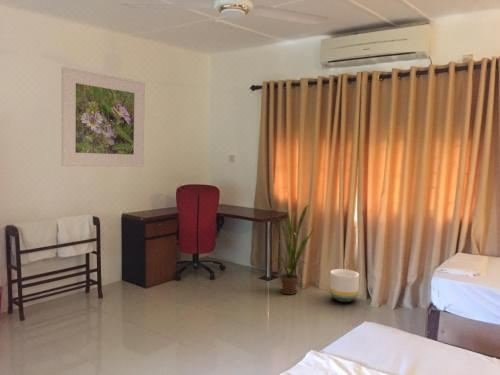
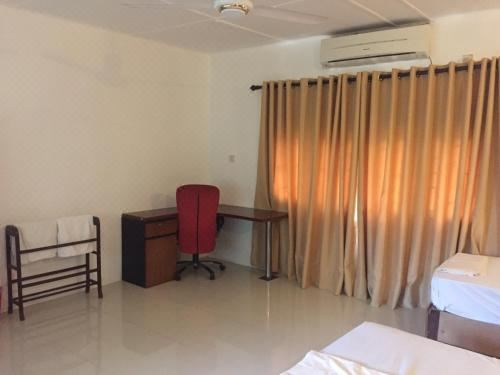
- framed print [61,66,146,168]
- house plant [274,204,318,295]
- planter [329,268,360,303]
